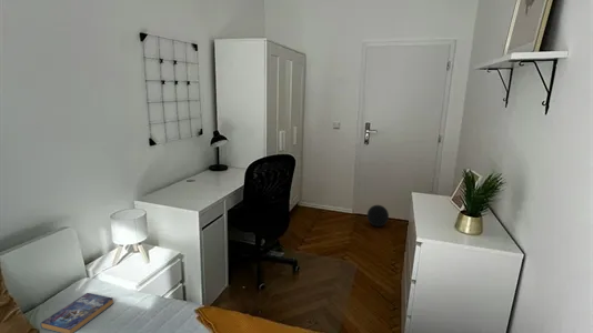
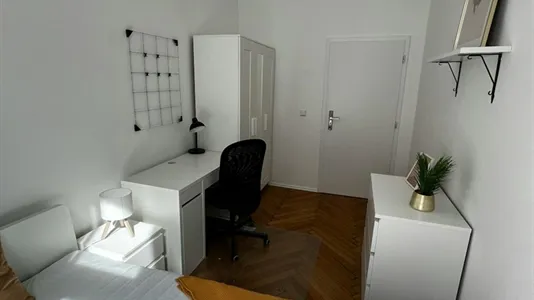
- ball [366,204,390,228]
- book [39,292,114,333]
